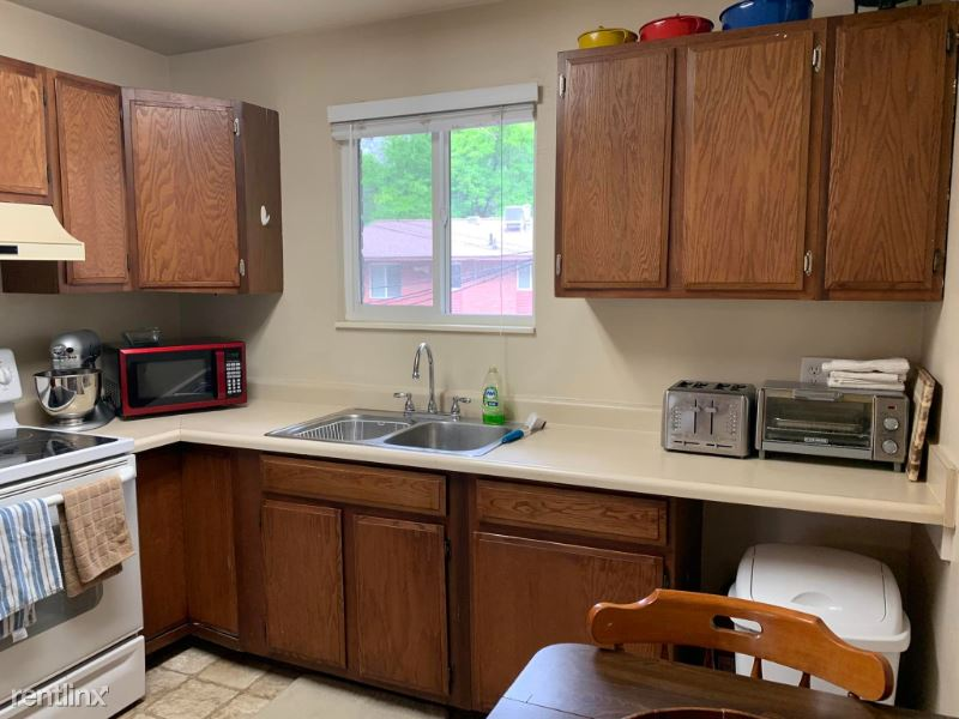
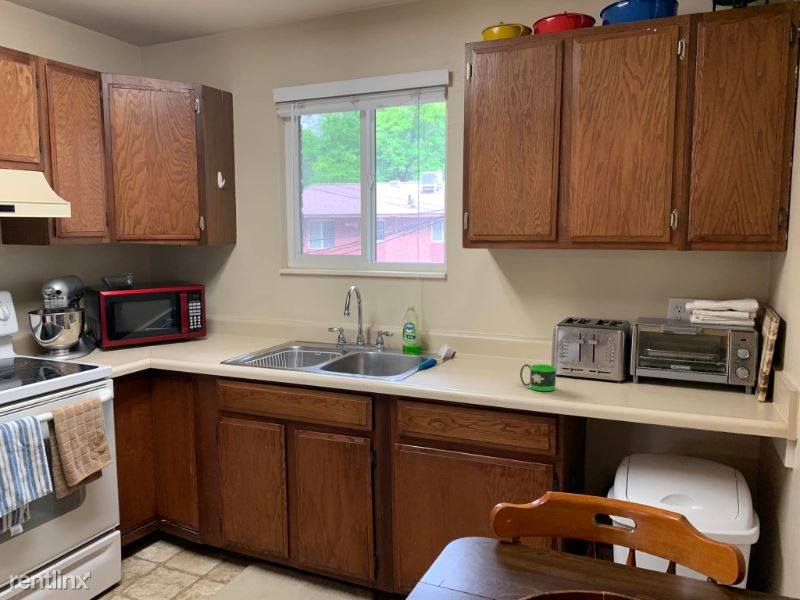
+ mug [519,363,557,392]
